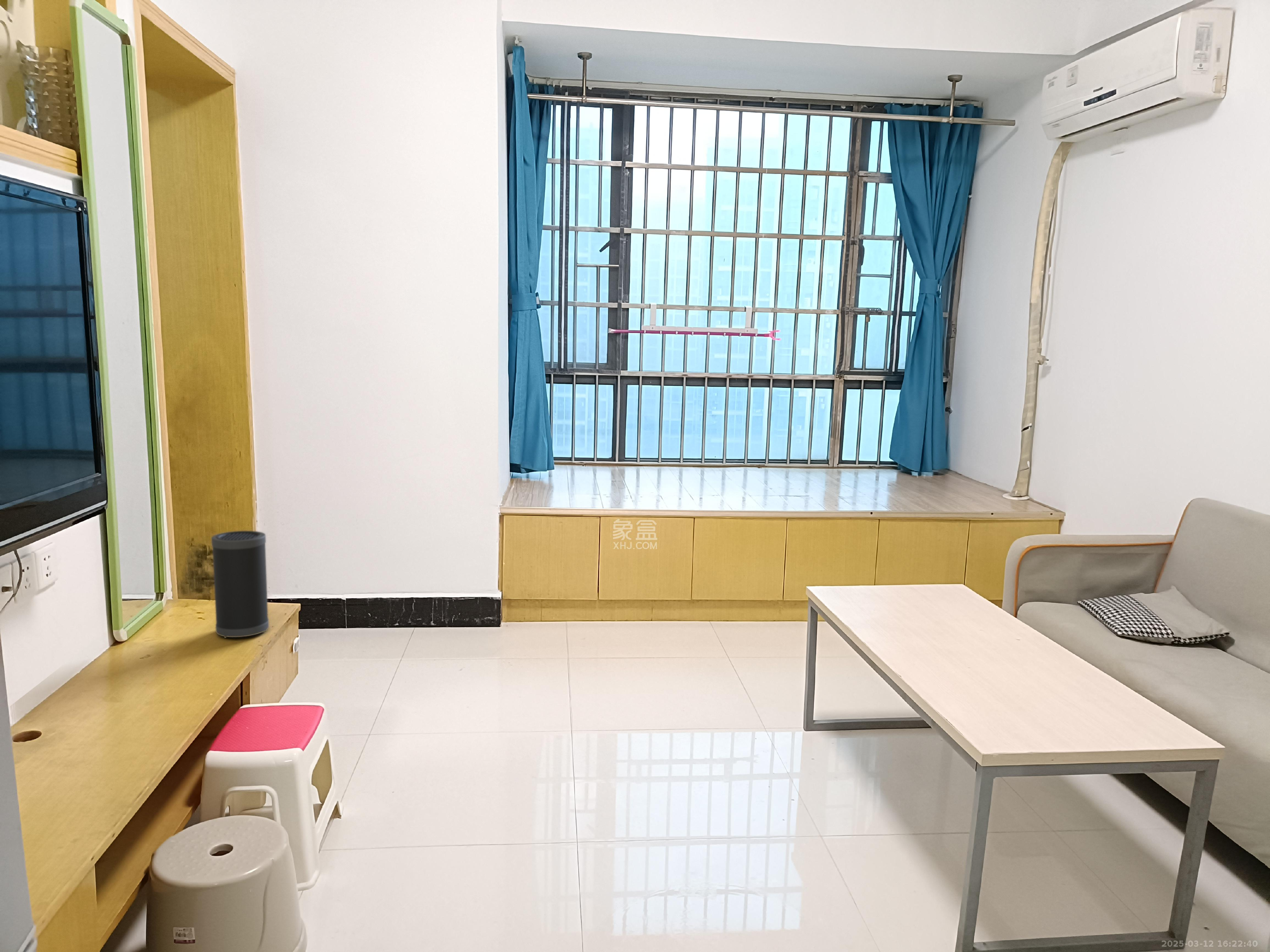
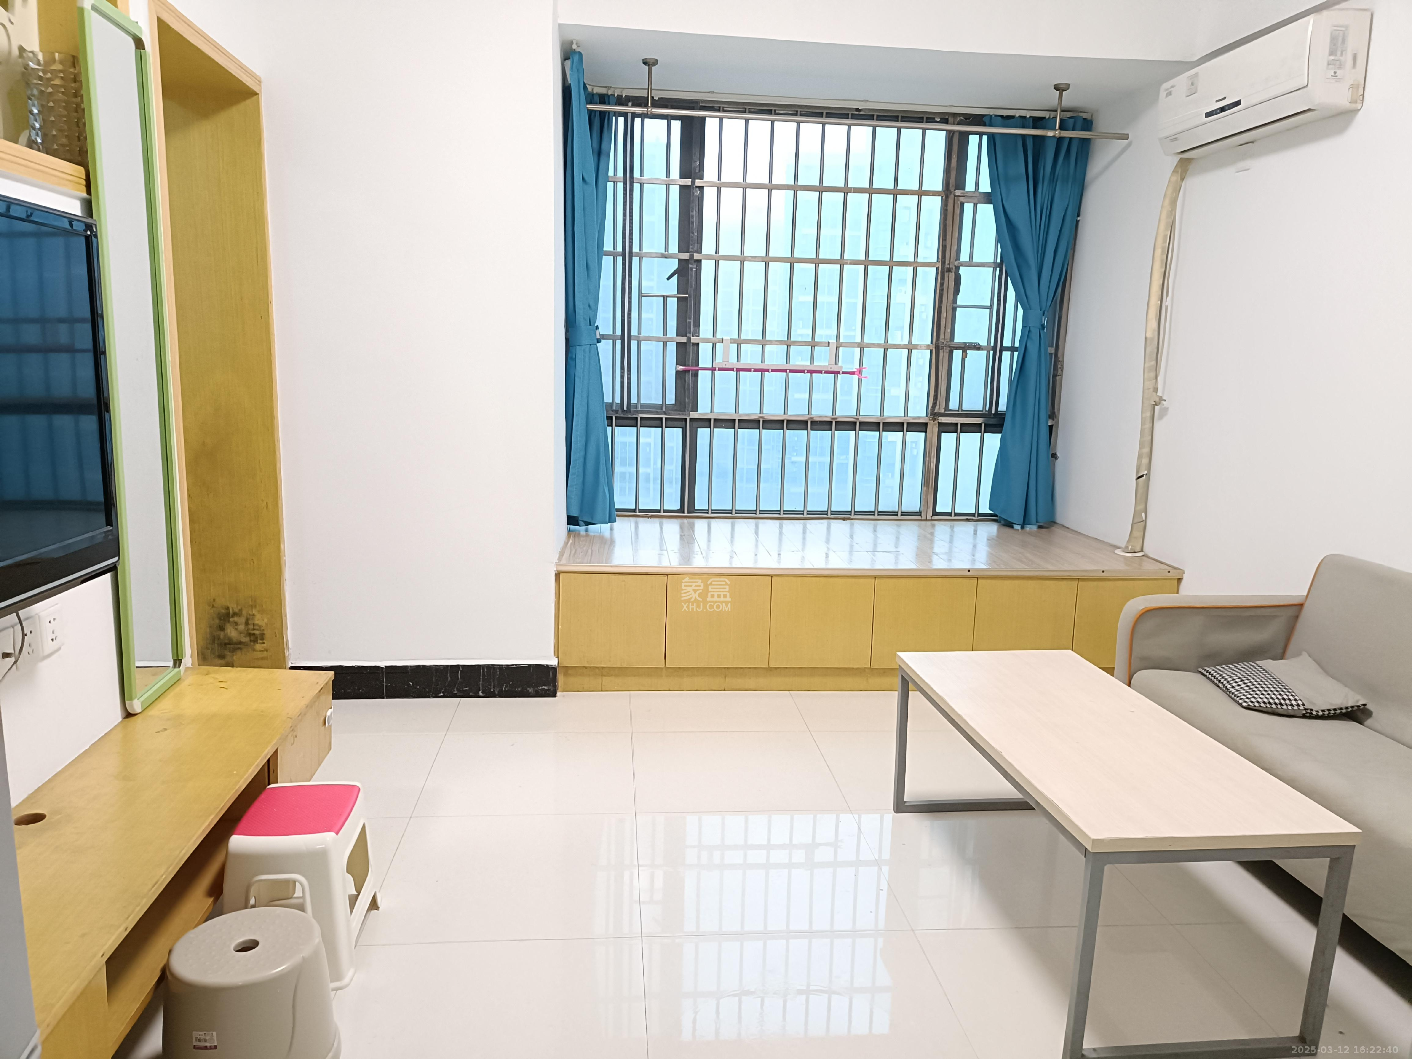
- speaker [211,531,269,638]
